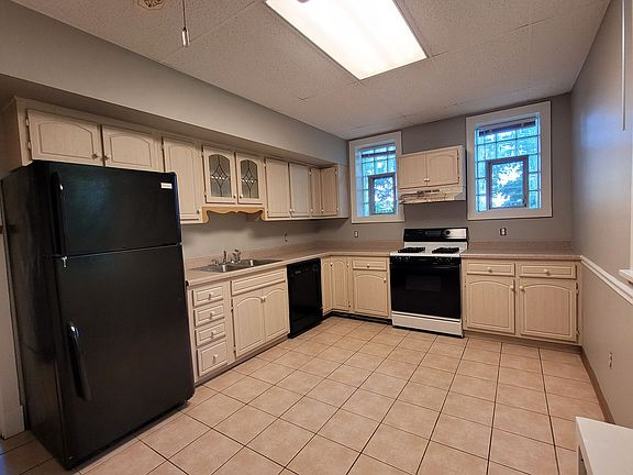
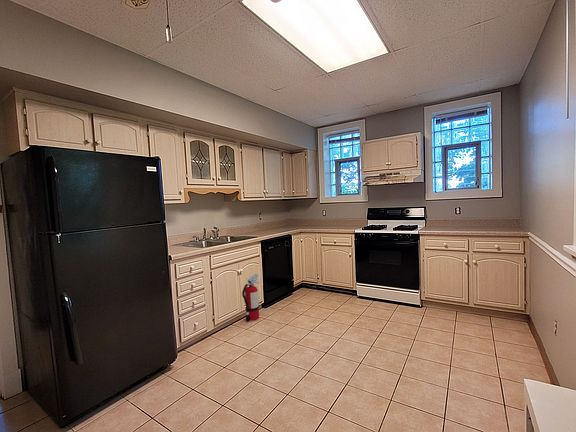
+ fire extinguisher [241,273,261,322]
